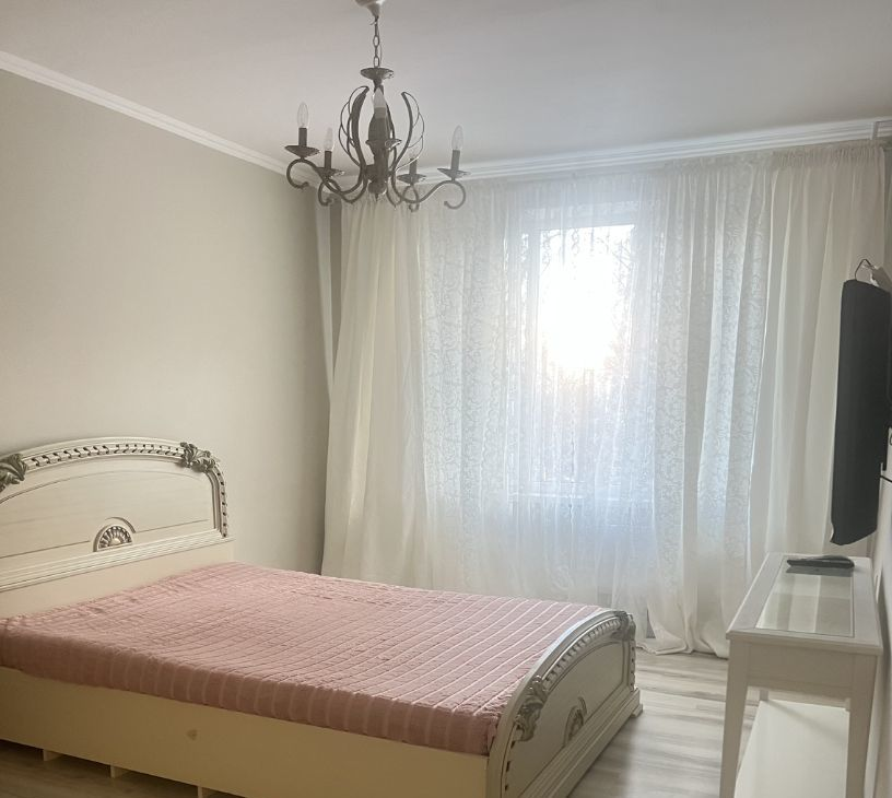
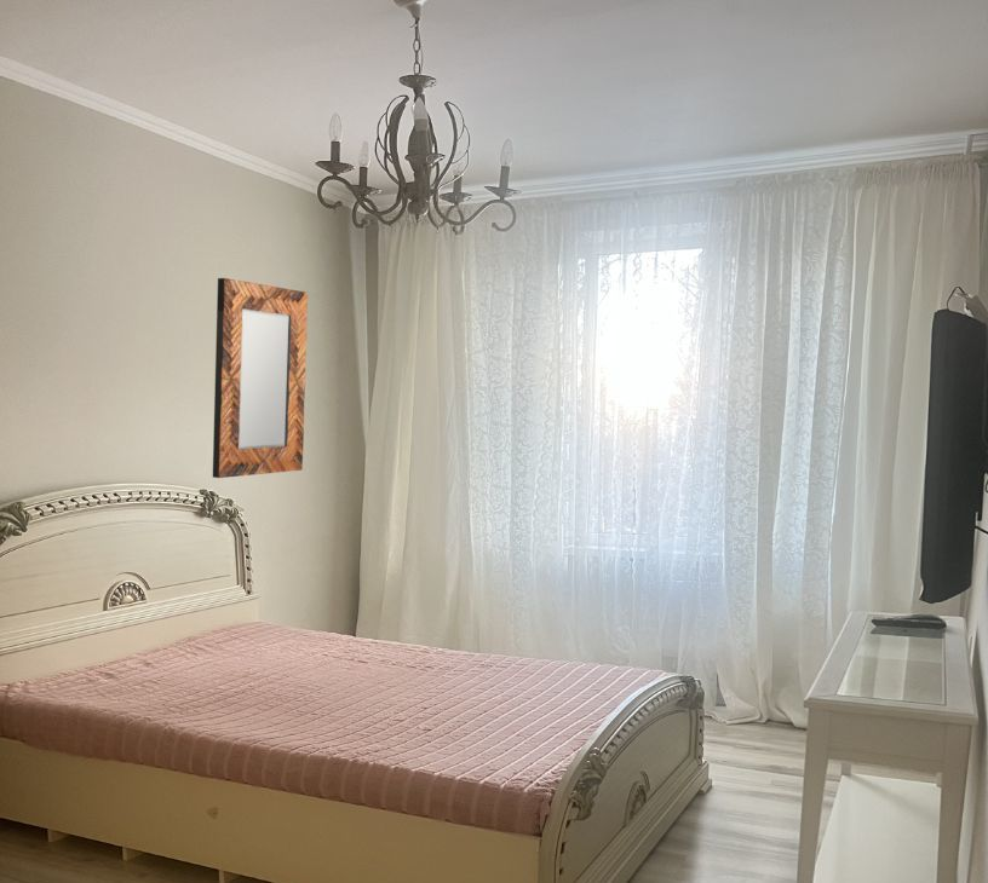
+ home mirror [212,277,309,479]
